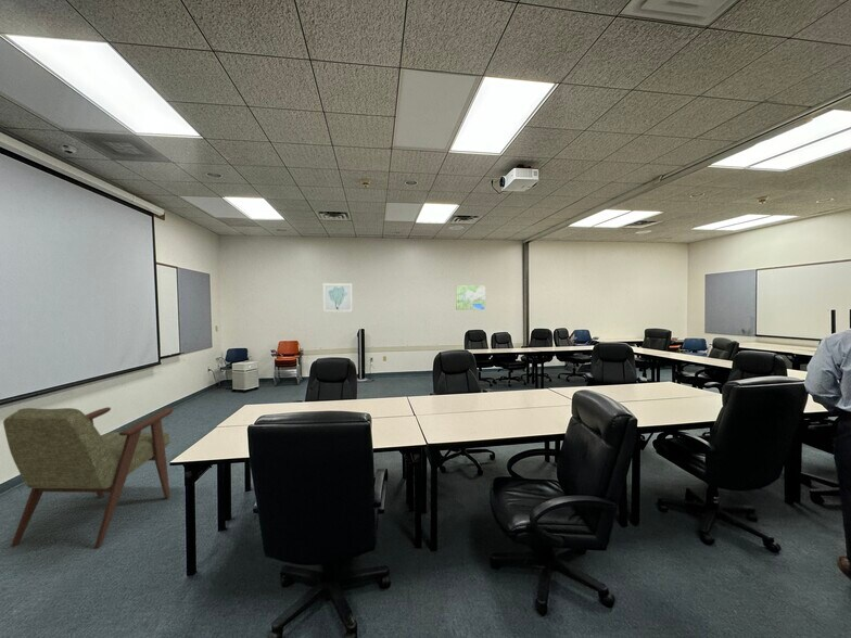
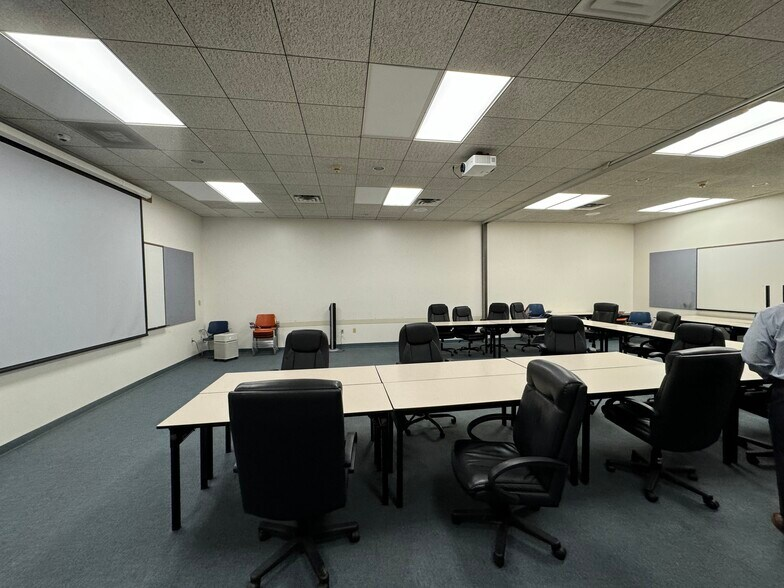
- armchair [2,406,174,549]
- road map [455,285,486,310]
- wall art [322,282,354,314]
